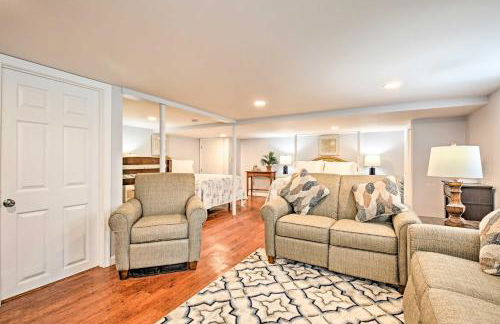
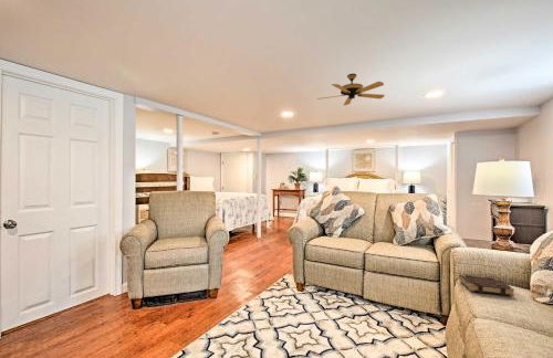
+ ceiling fan [315,73,385,106]
+ book [458,274,515,297]
